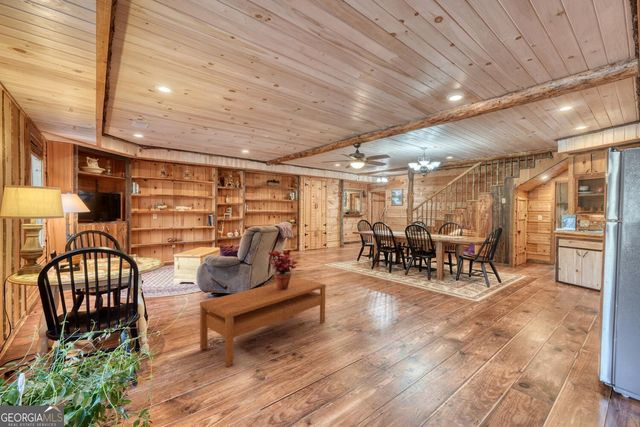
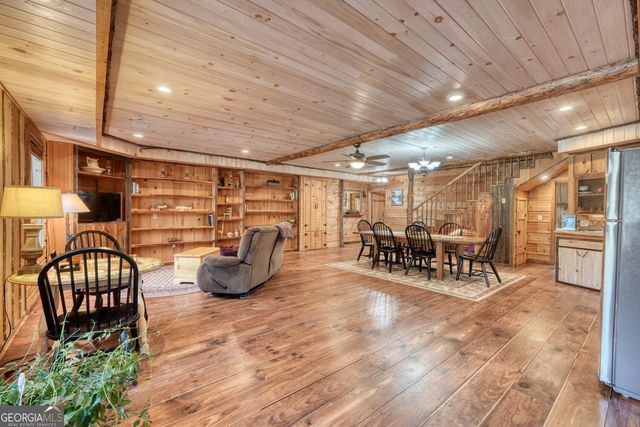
- potted plant [267,248,298,290]
- coffee table [199,277,327,368]
